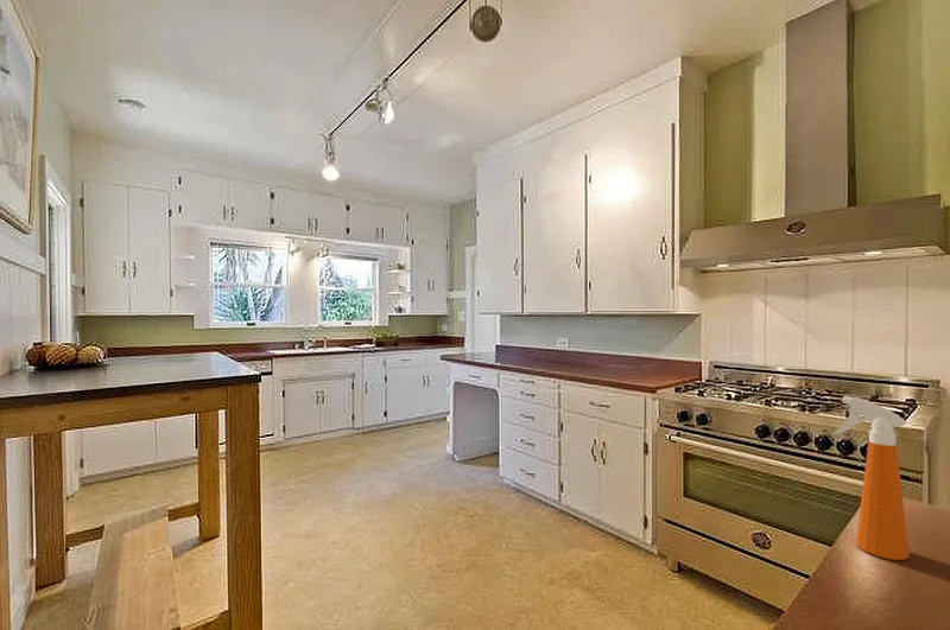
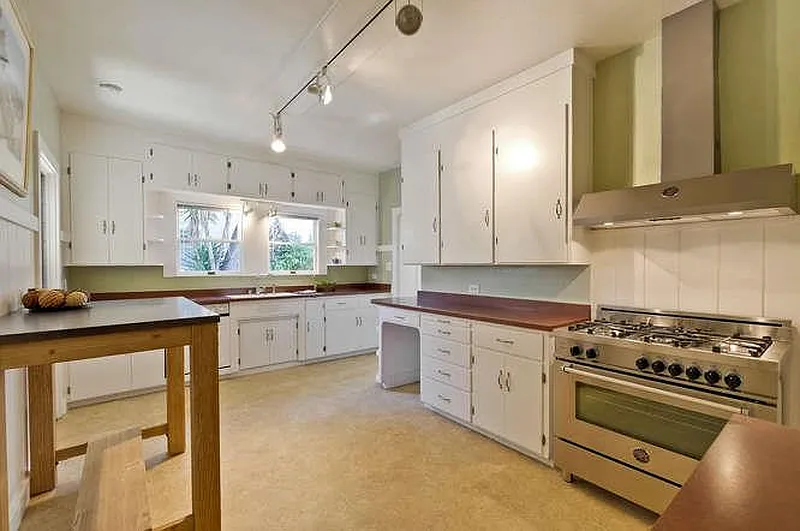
- spray bottle [831,395,911,561]
